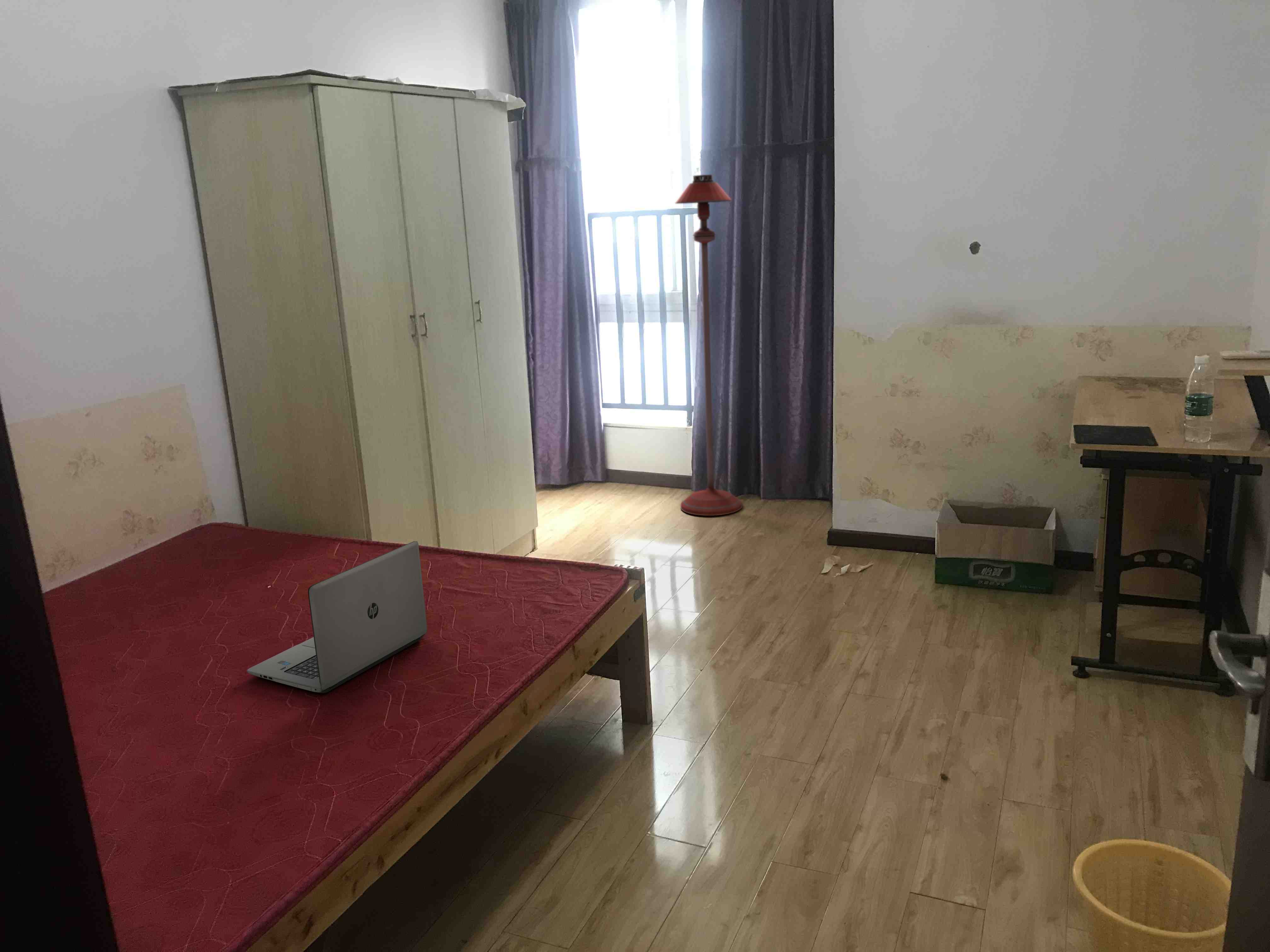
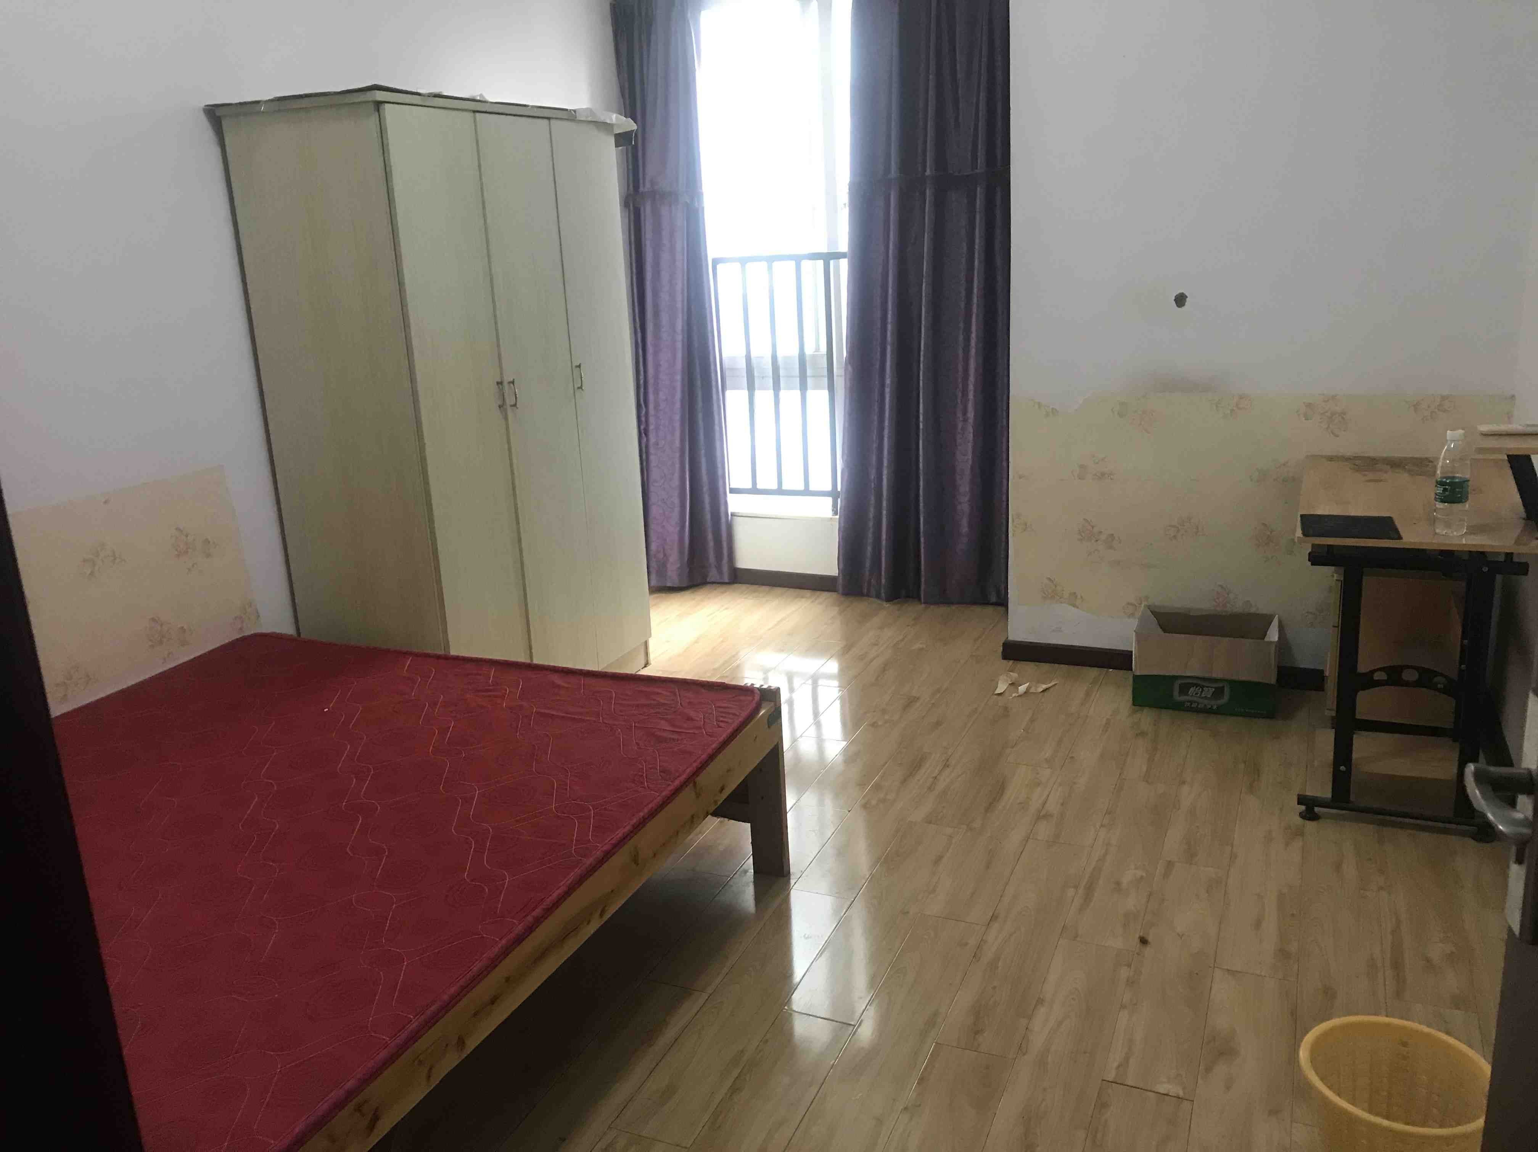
- floor lamp [675,174,743,516]
- laptop [246,541,427,694]
